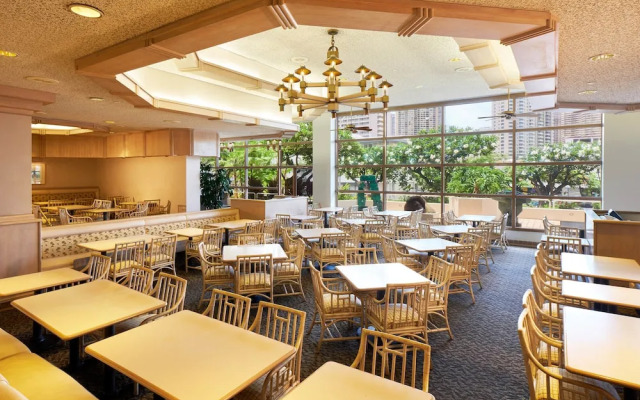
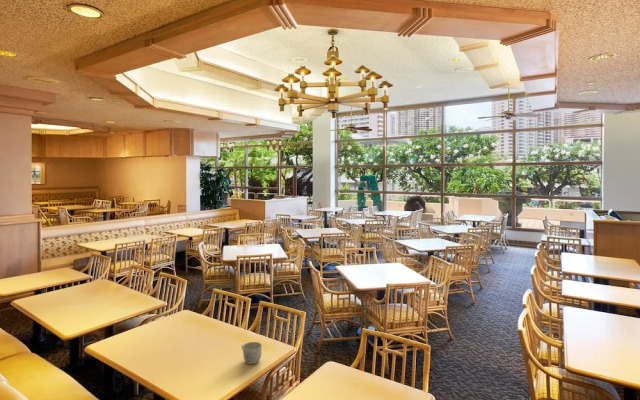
+ mug [241,341,263,365]
